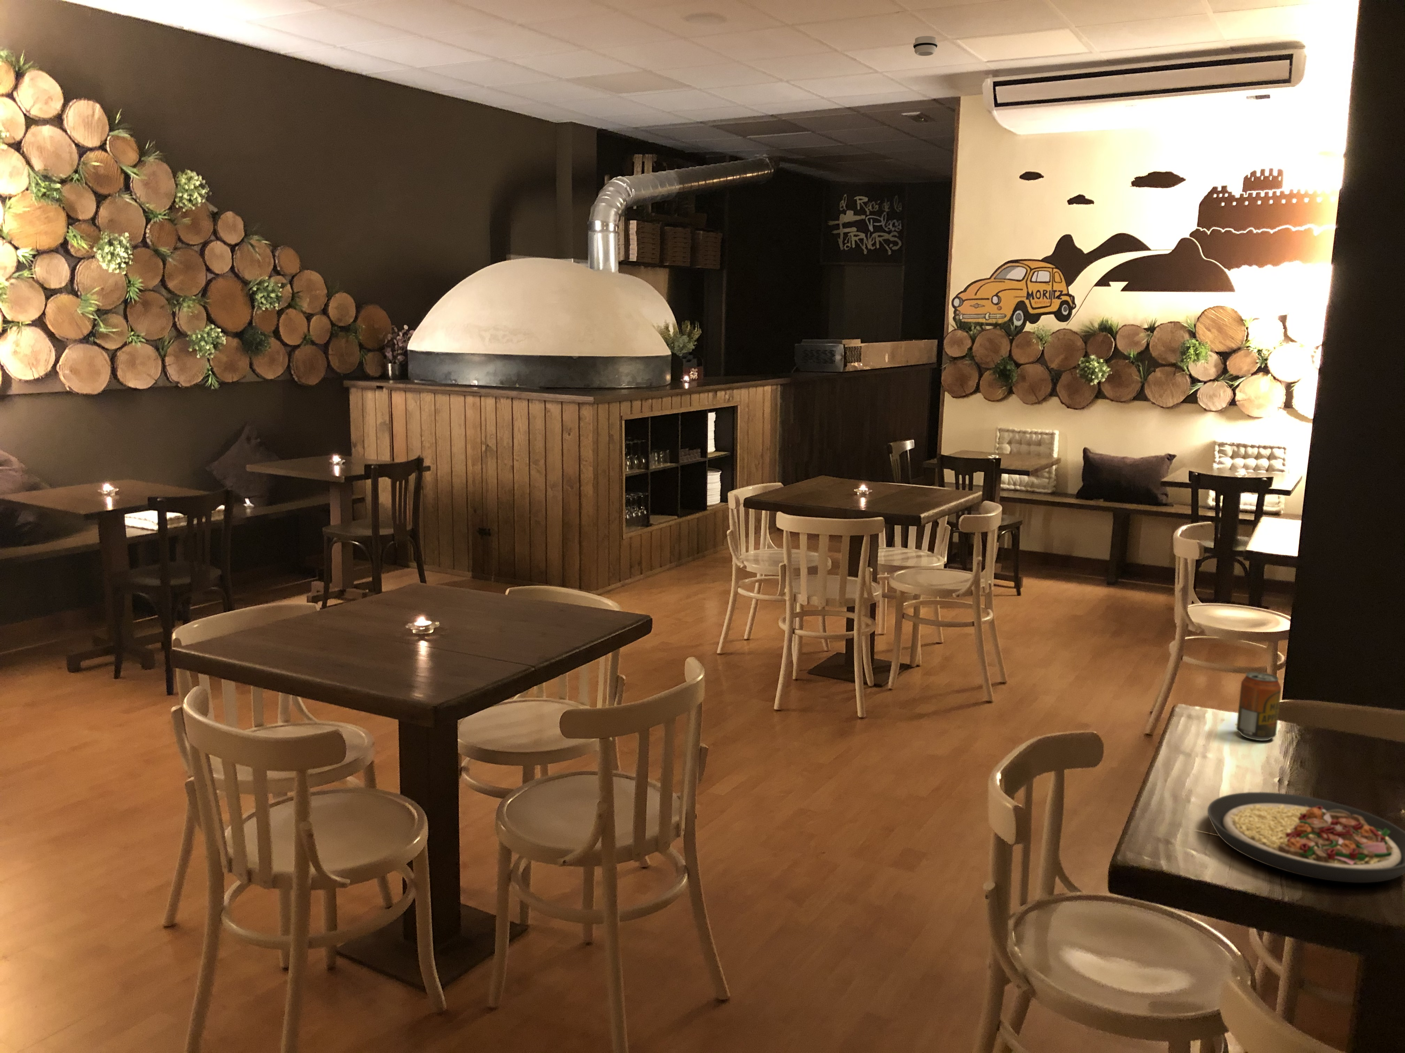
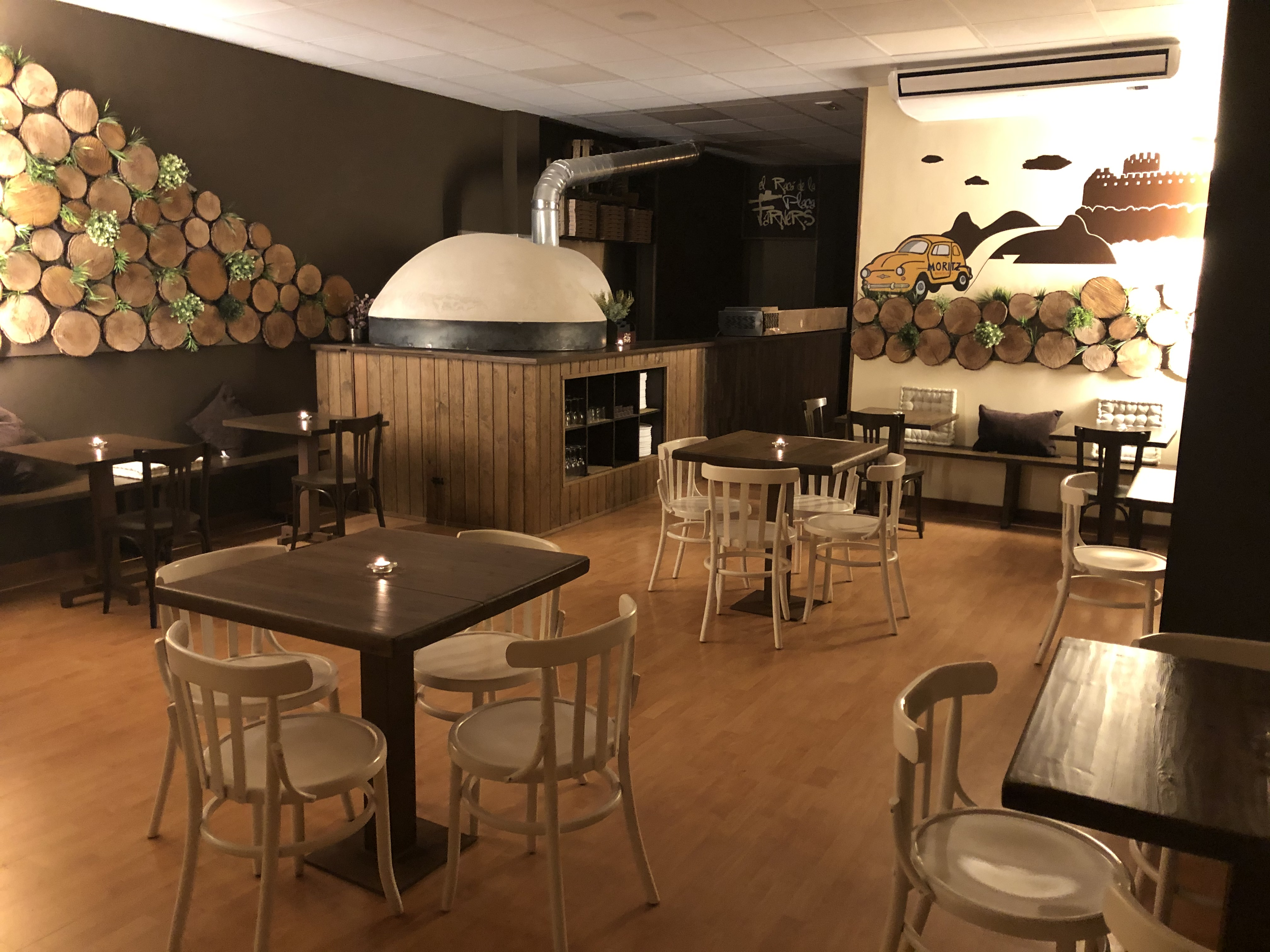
- smoke detector [913,35,938,56]
- beverage can [1236,671,1281,741]
- plate [1207,792,1405,883]
